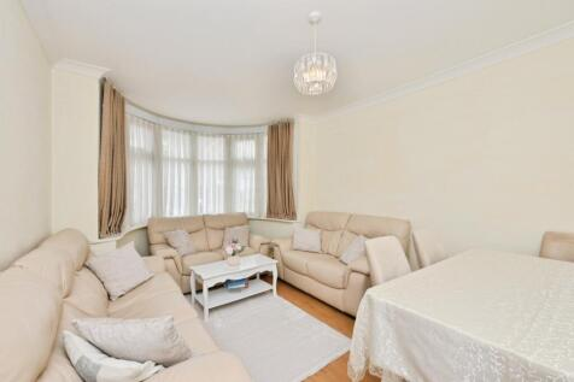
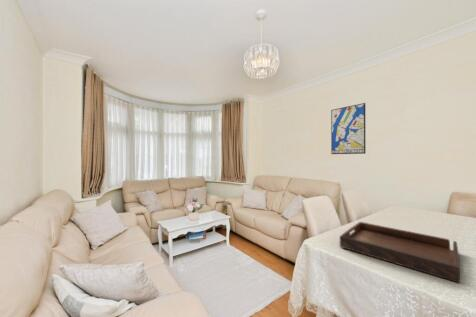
+ serving tray [339,221,461,284]
+ wall art [330,102,366,155]
